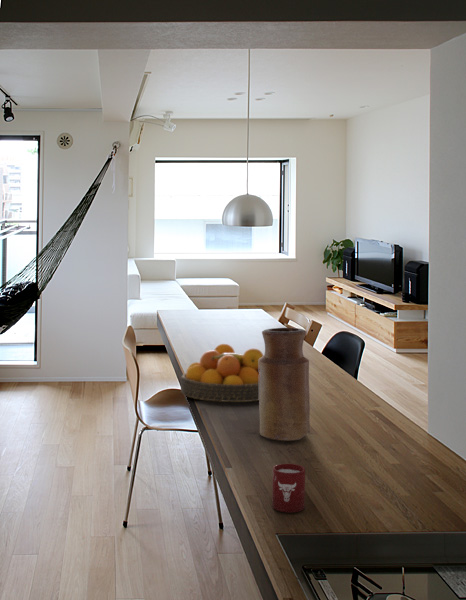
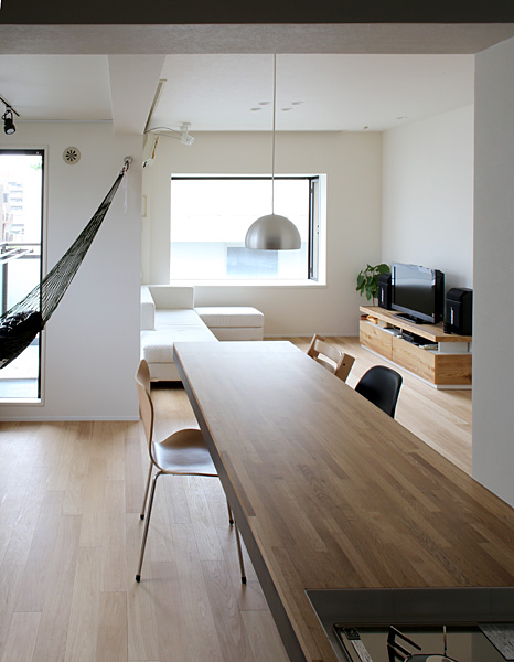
- vase [258,327,311,442]
- fruit bowl [180,343,264,403]
- cup [271,463,306,513]
